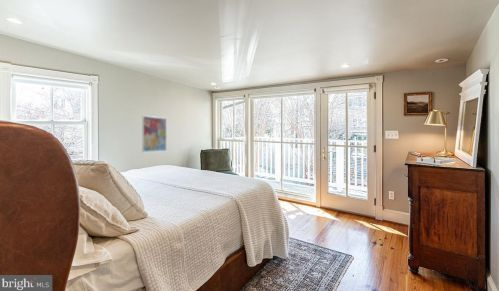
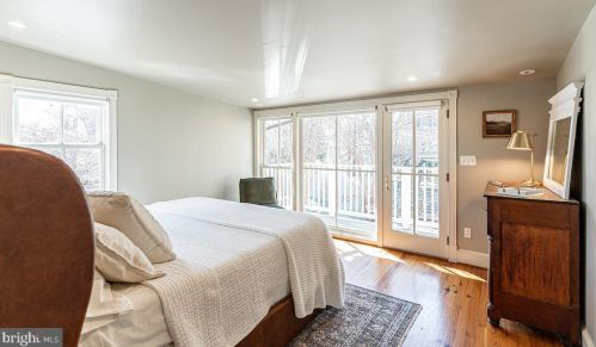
- wall art [141,115,168,153]
